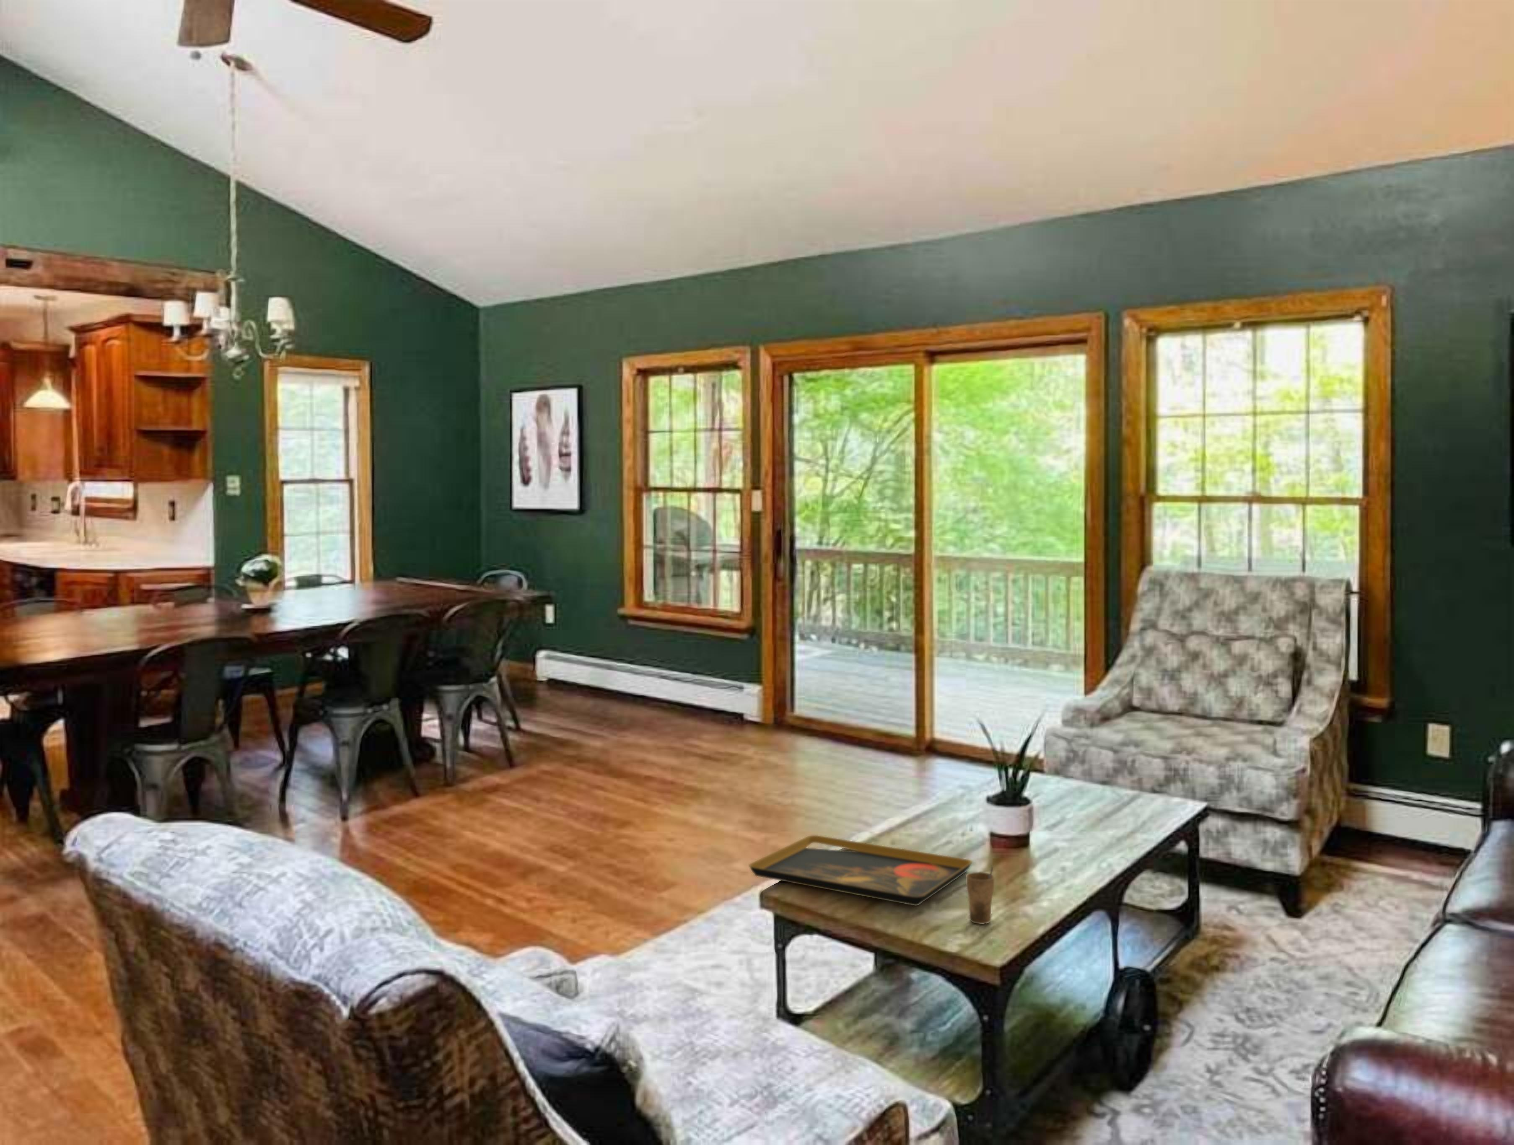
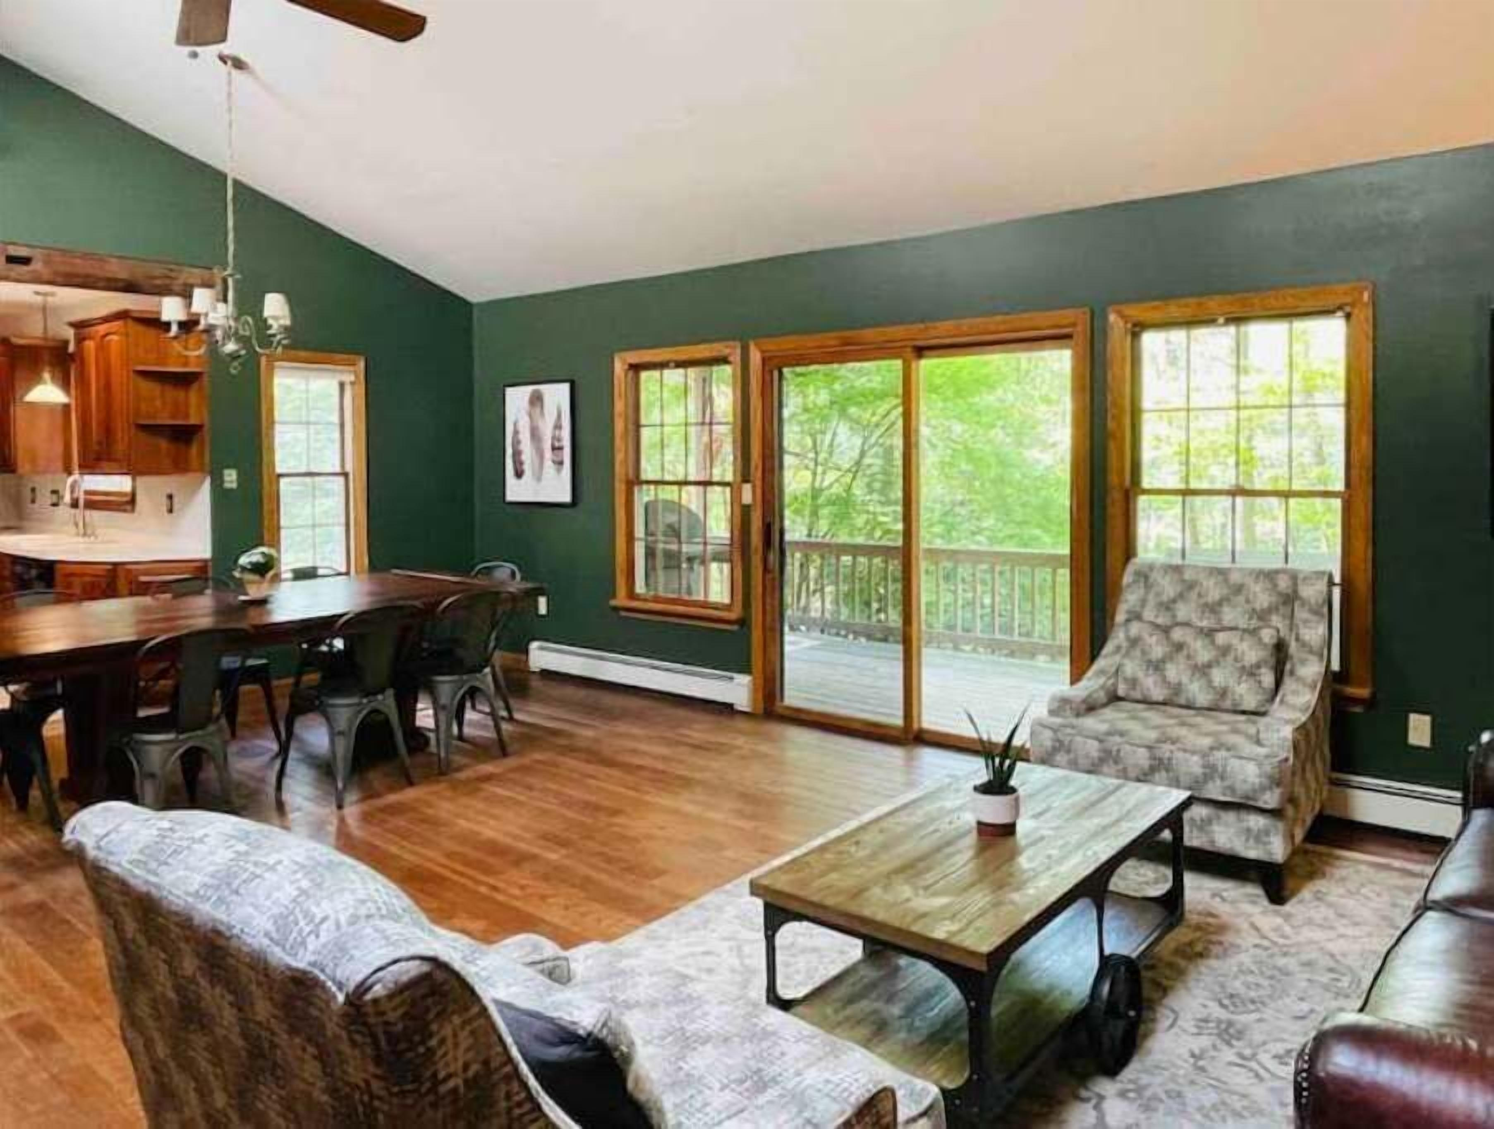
- decorative tray [748,835,973,906]
- cup [966,867,995,925]
